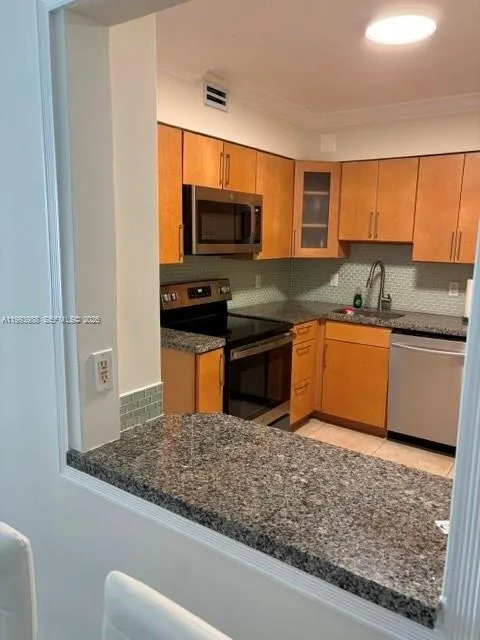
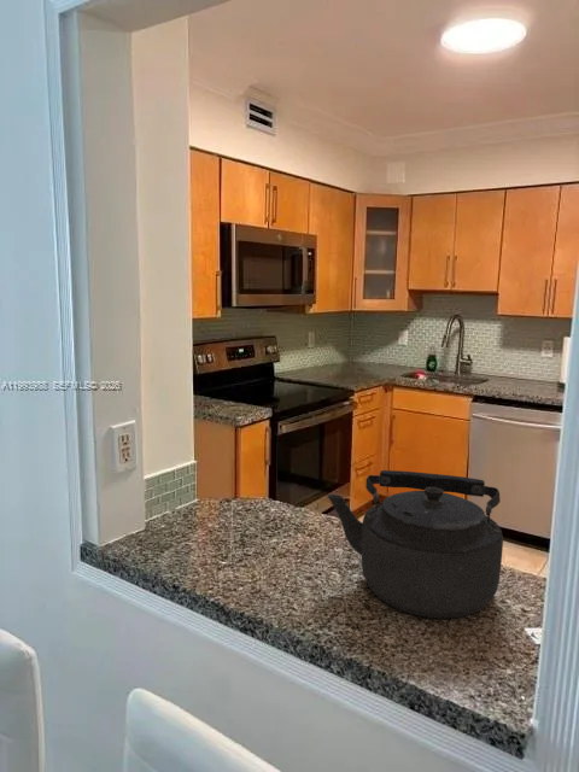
+ kettle [326,469,504,620]
